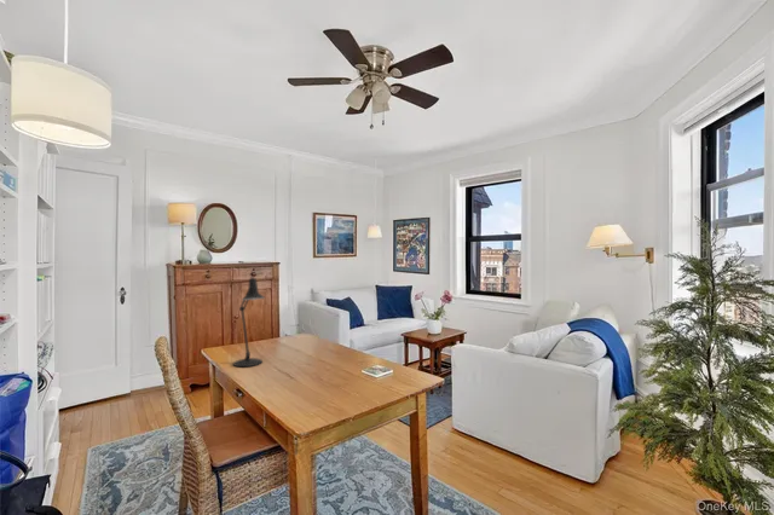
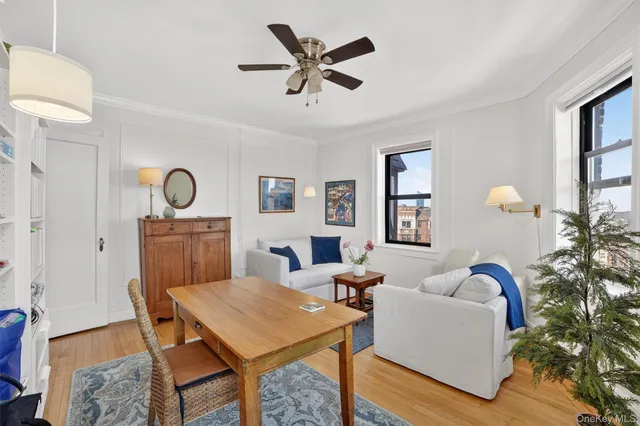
- desk lamp [232,272,266,368]
